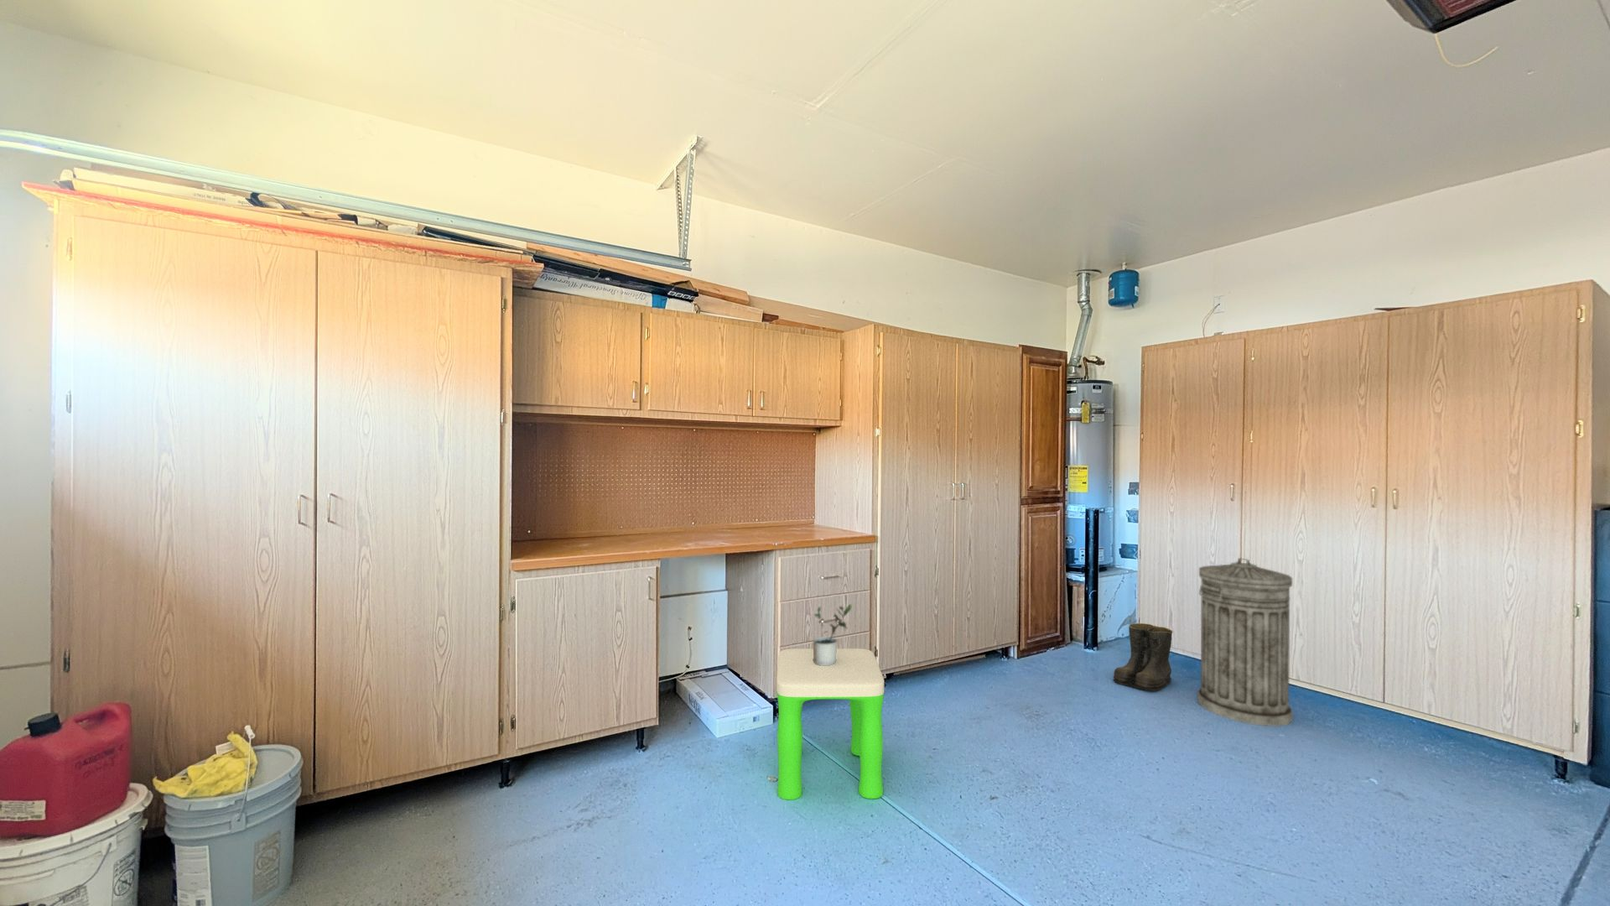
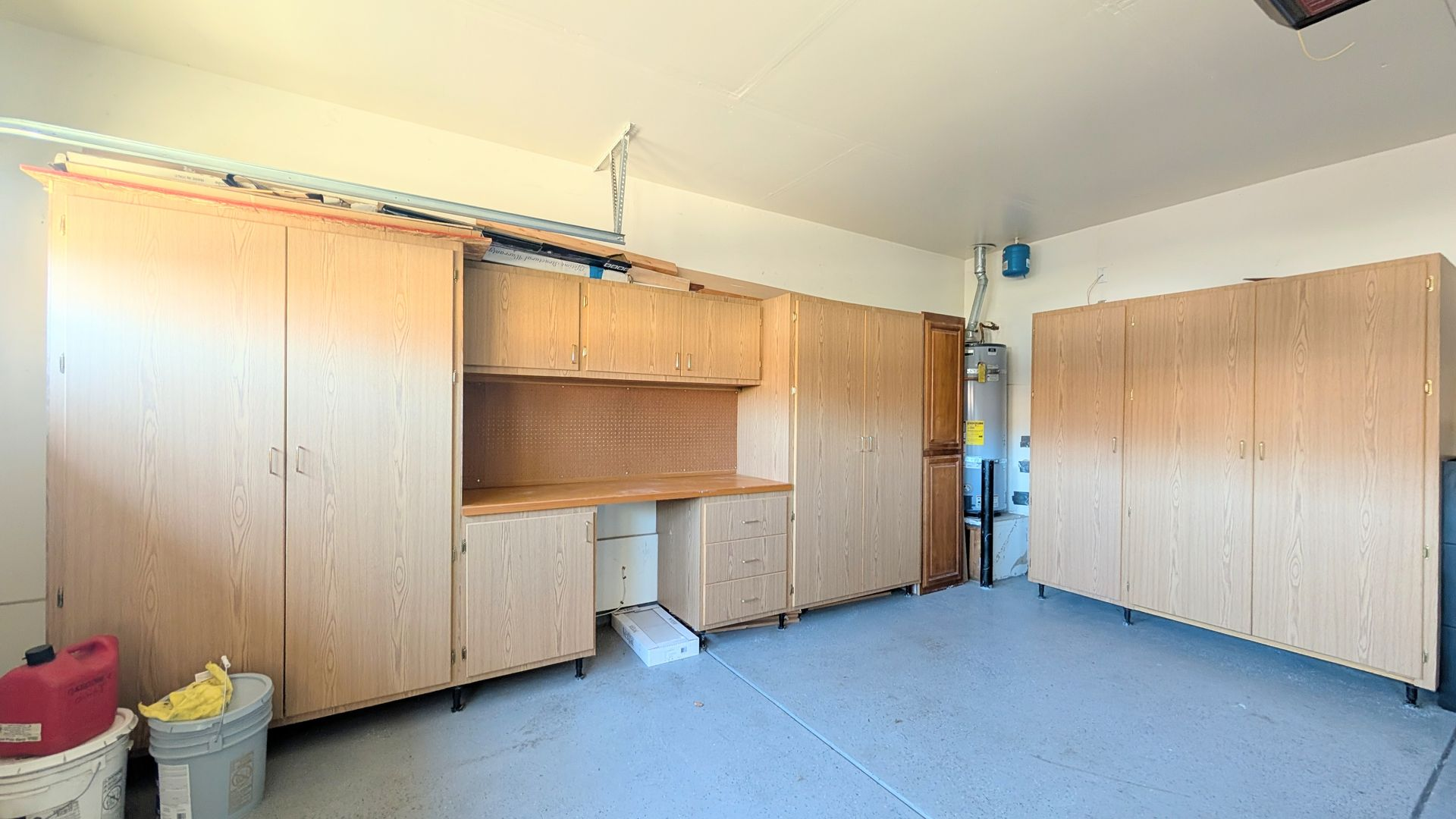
- boots [1112,623,1174,692]
- potted plant [812,603,853,666]
- trash can [1196,558,1294,727]
- stool [775,647,885,801]
